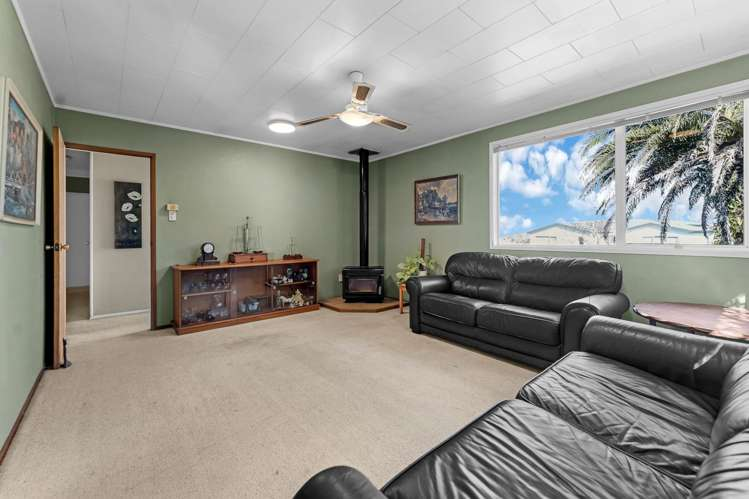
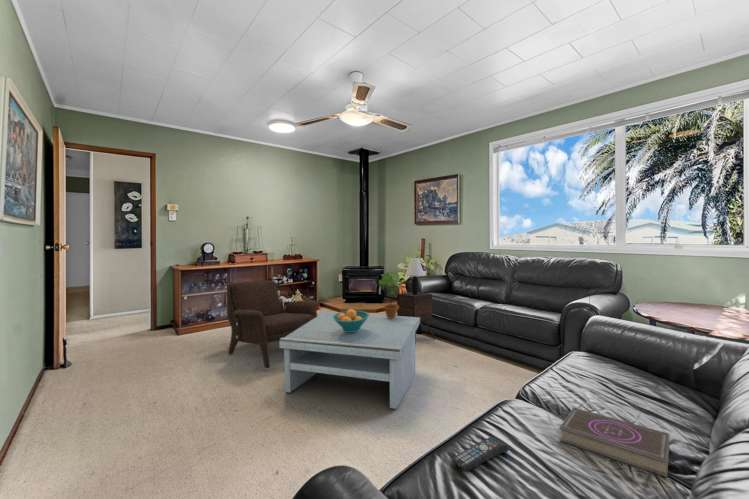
+ side table [396,291,436,345]
+ potted plant [378,271,400,318]
+ remote control [451,436,510,472]
+ coffee table [278,311,421,410]
+ book [558,406,670,478]
+ table lamp [404,257,426,295]
+ fruit bowl [333,308,370,332]
+ armchair [226,279,321,370]
